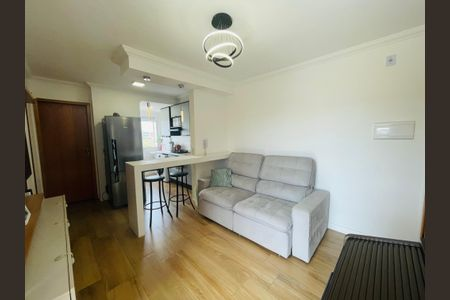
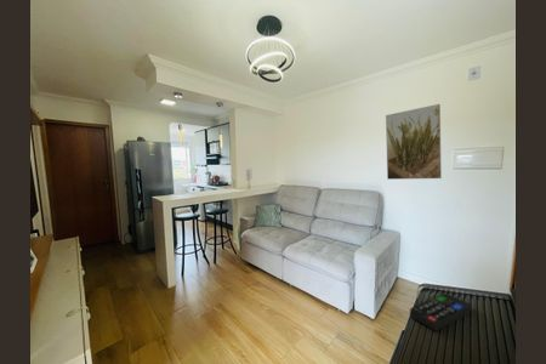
+ remote control [409,292,473,332]
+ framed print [385,103,443,181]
